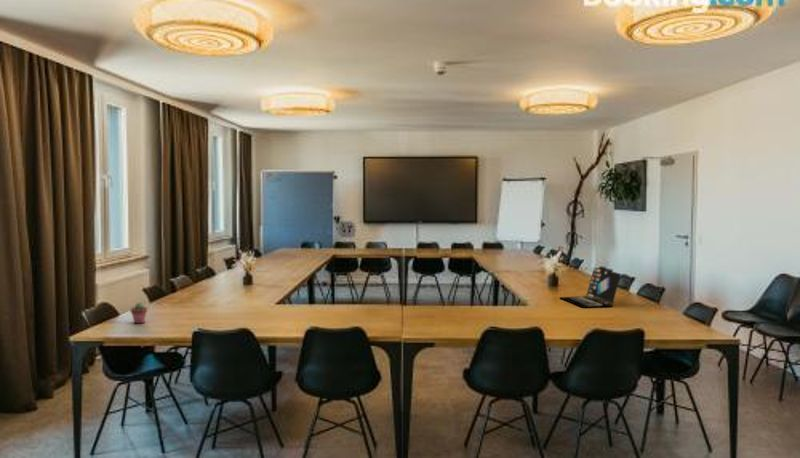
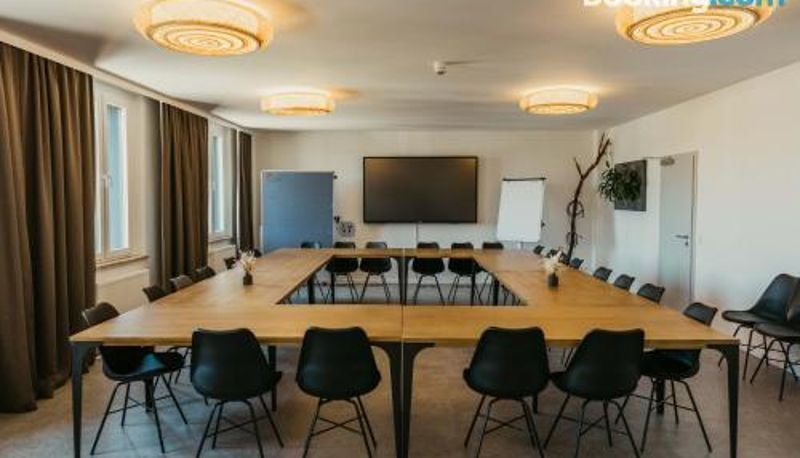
- potted succulent [130,301,149,324]
- laptop [558,266,622,309]
